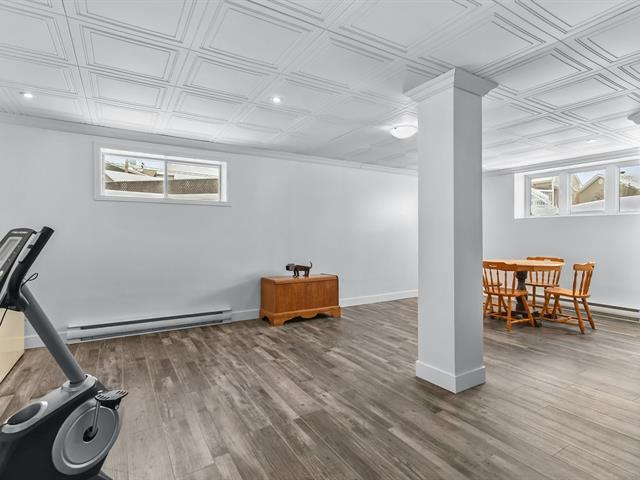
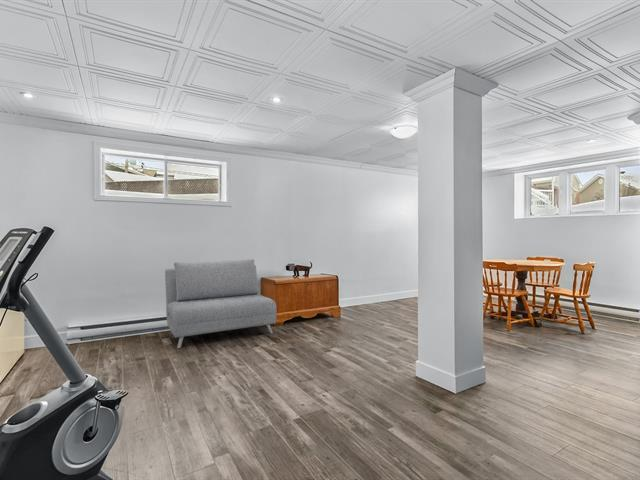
+ sofa [164,258,278,349]
